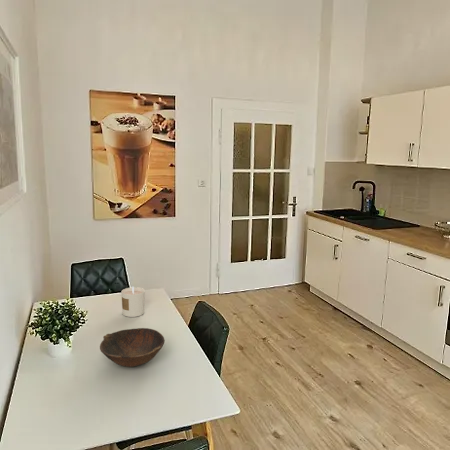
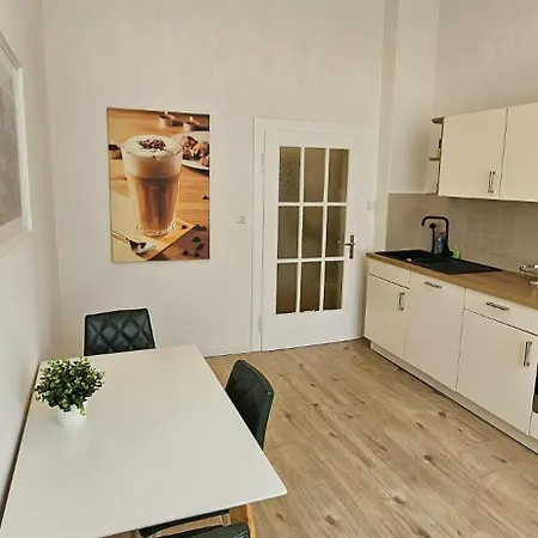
- candle [121,285,146,318]
- bowl [99,327,166,368]
